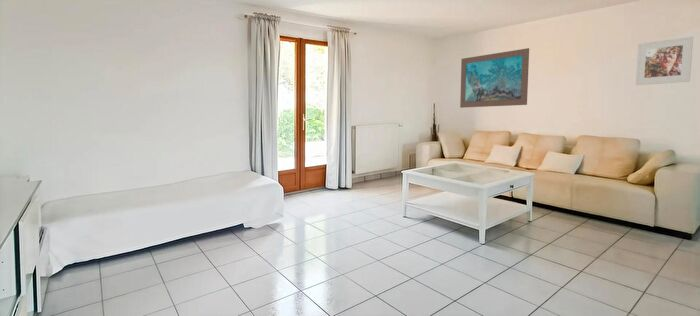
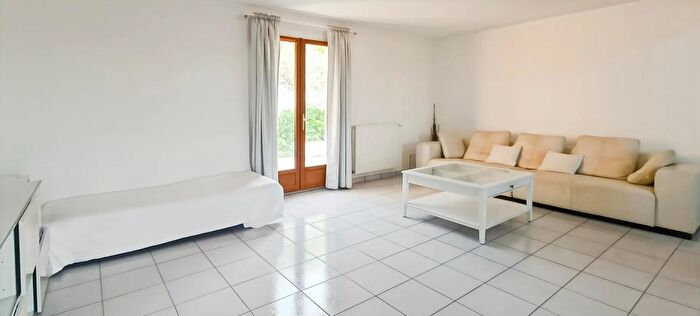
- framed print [635,36,694,86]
- wall art [459,47,530,109]
